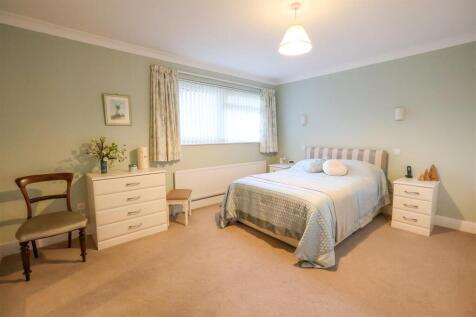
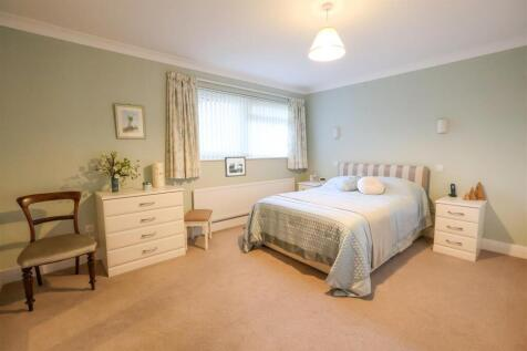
+ picture frame [224,156,247,178]
